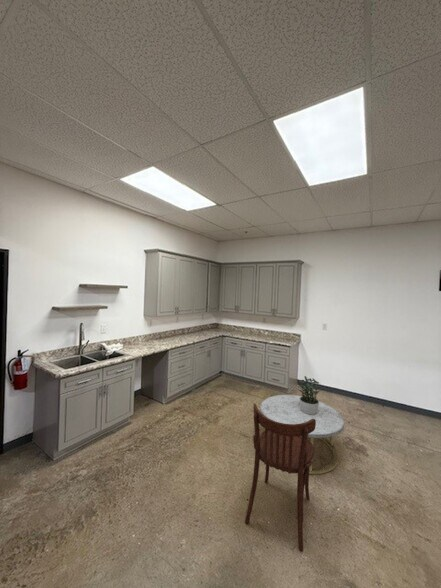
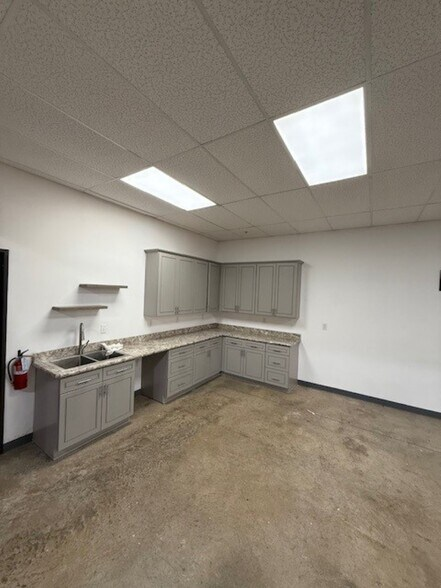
- dining chair [244,402,316,553]
- potted plant [297,375,321,415]
- coffee table [259,394,345,475]
